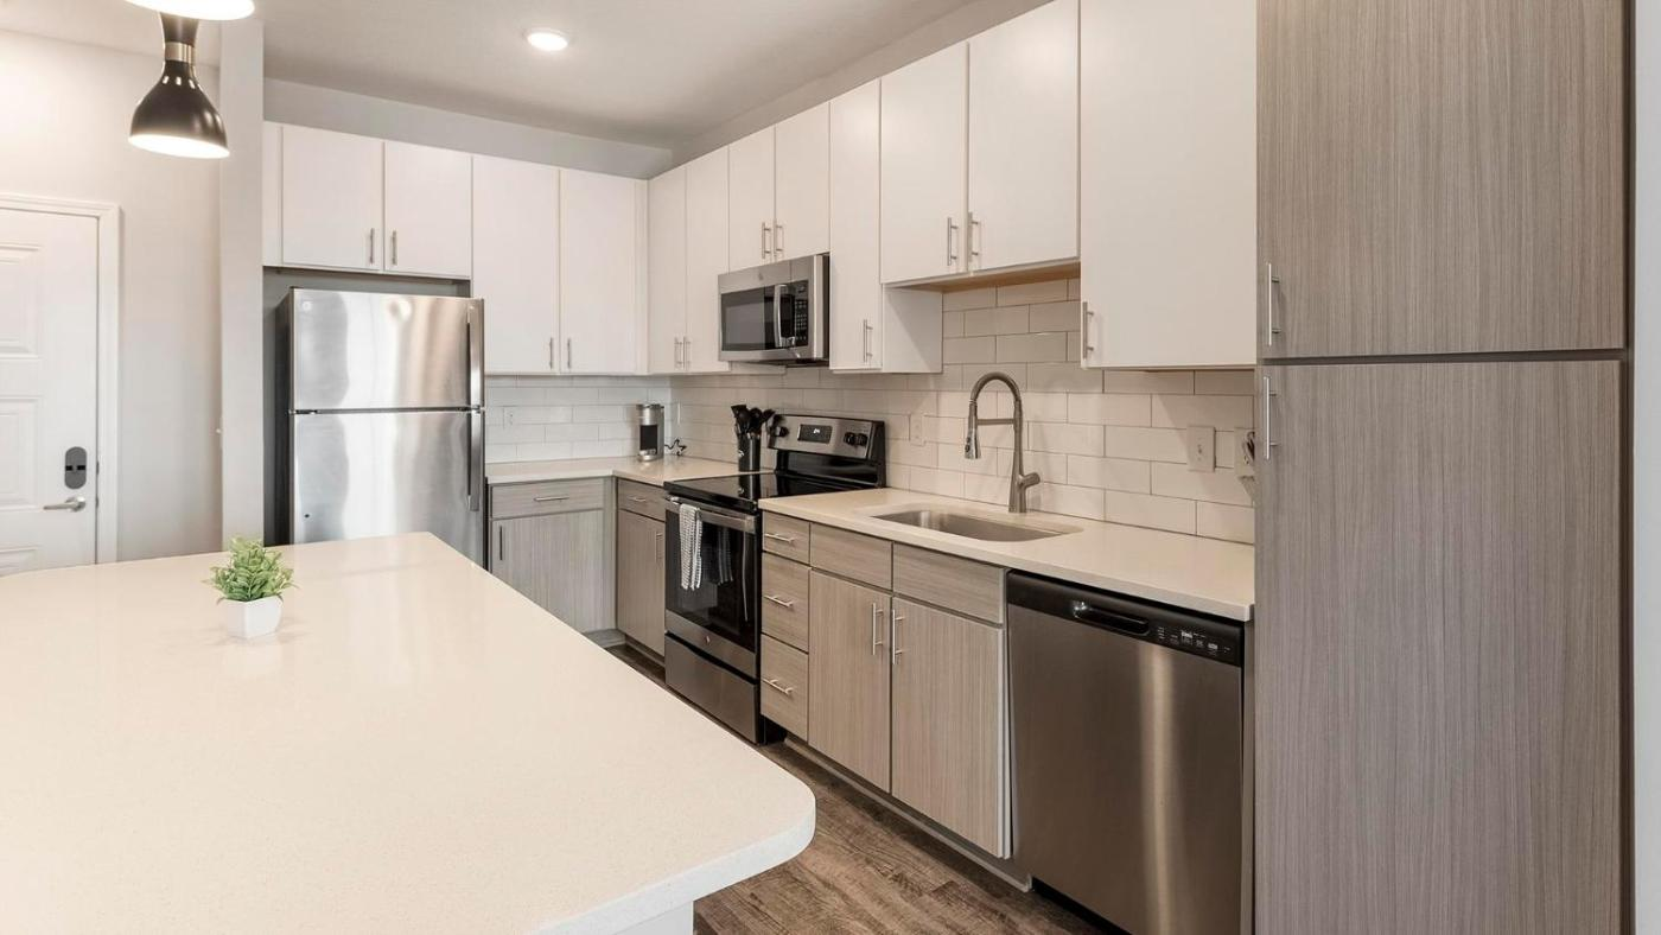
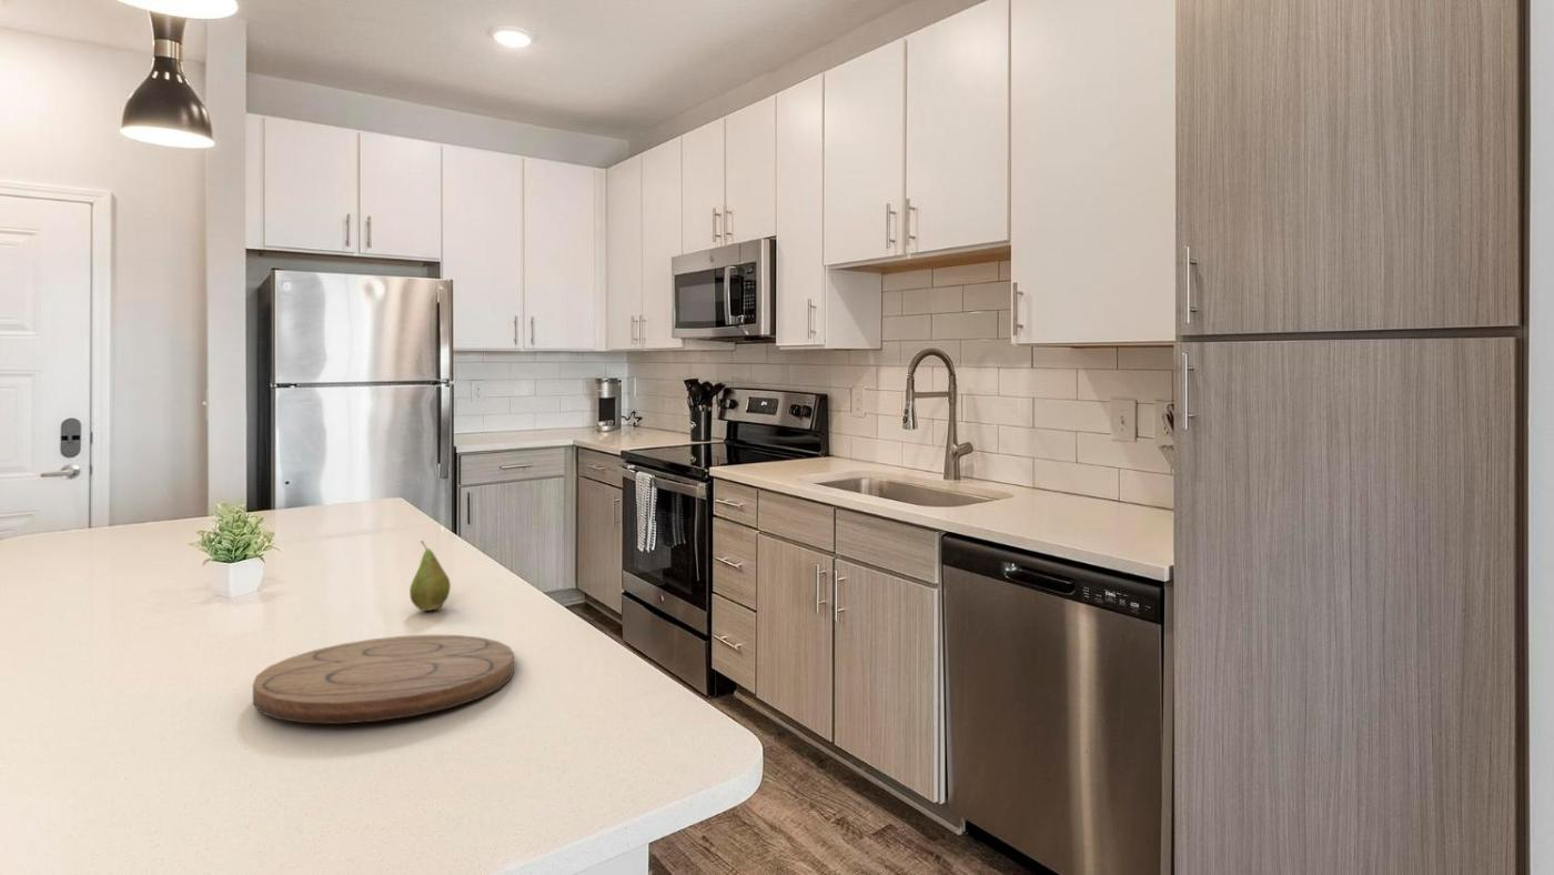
+ cutting board [252,634,515,725]
+ fruit [408,540,452,612]
